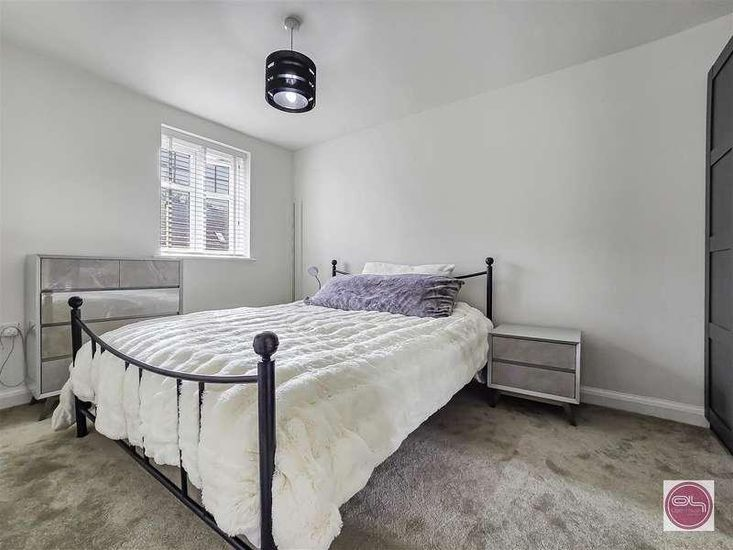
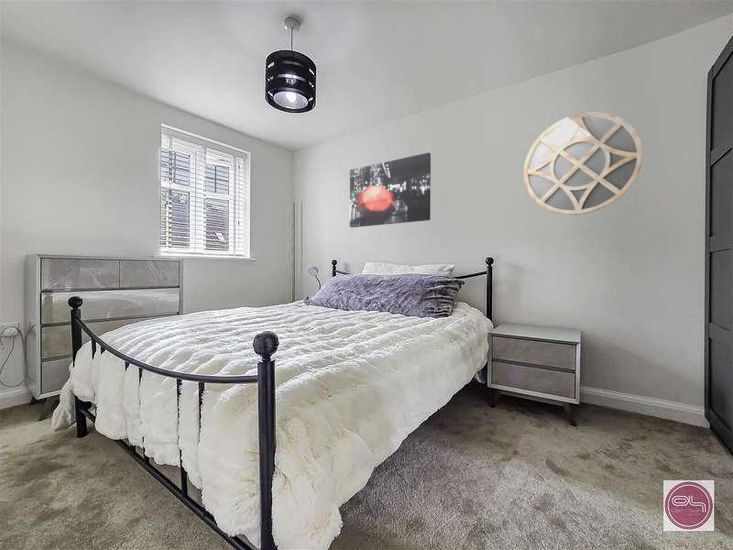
+ home mirror [523,111,644,216]
+ wall art [349,152,432,228]
